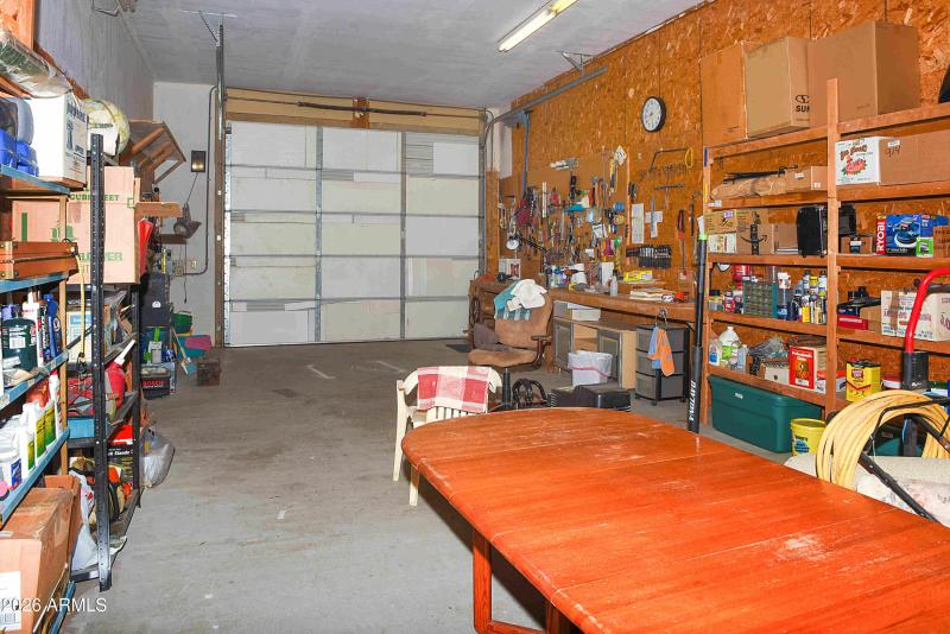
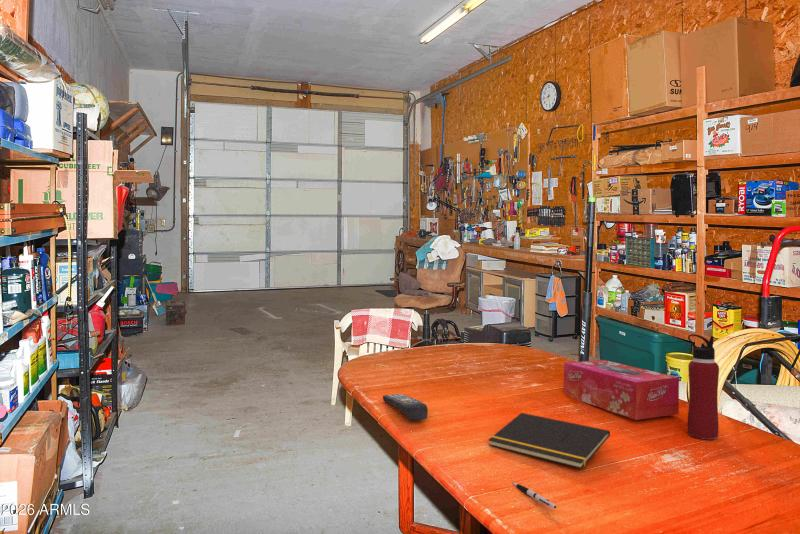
+ notepad [487,412,611,470]
+ remote control [382,393,429,421]
+ water bottle [686,333,720,440]
+ pen [512,482,558,510]
+ tissue box [563,359,680,421]
